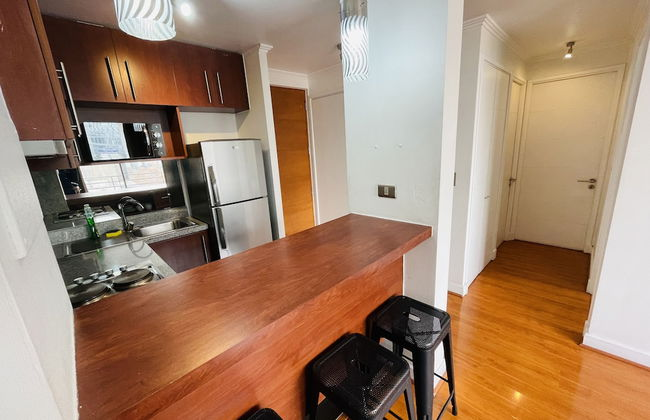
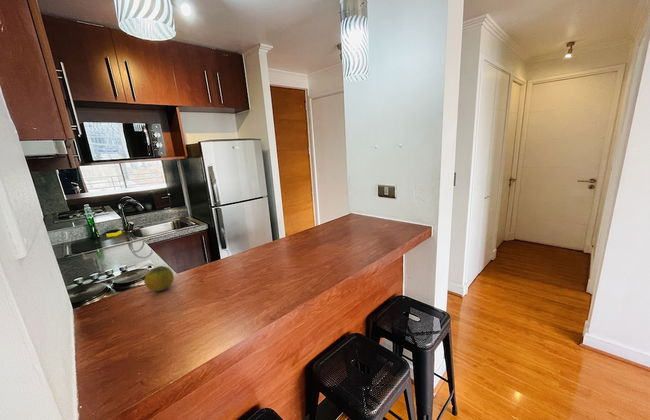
+ fruit [144,265,175,292]
